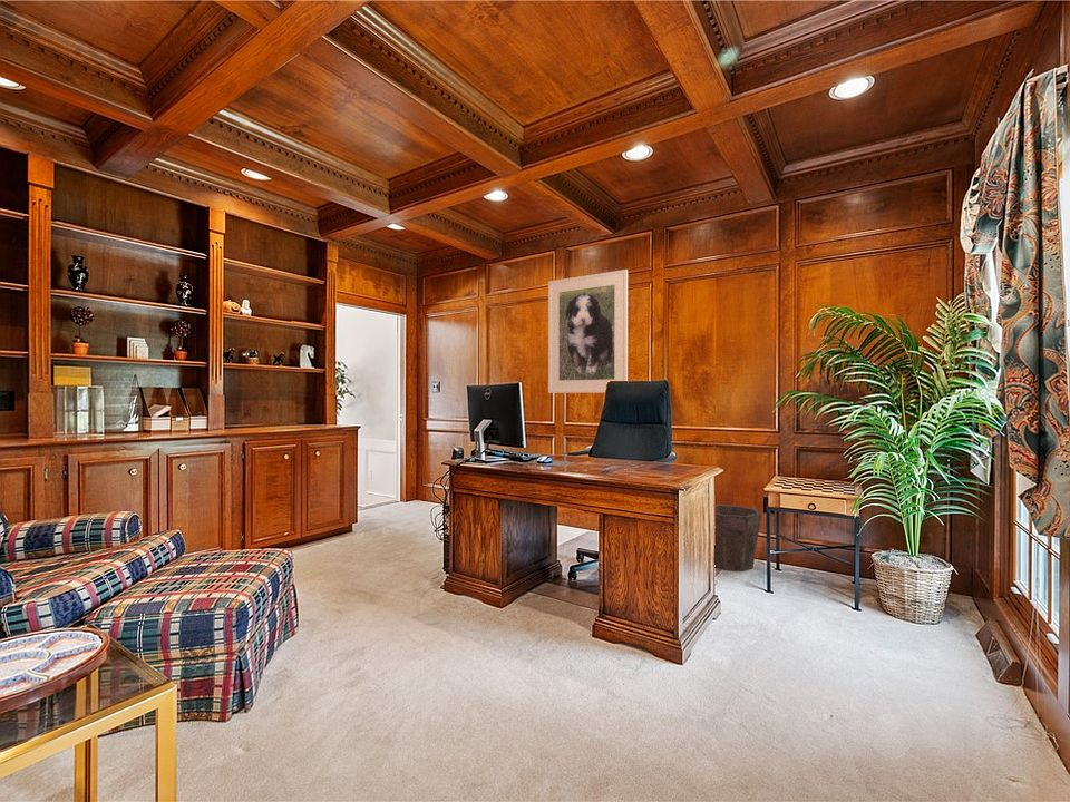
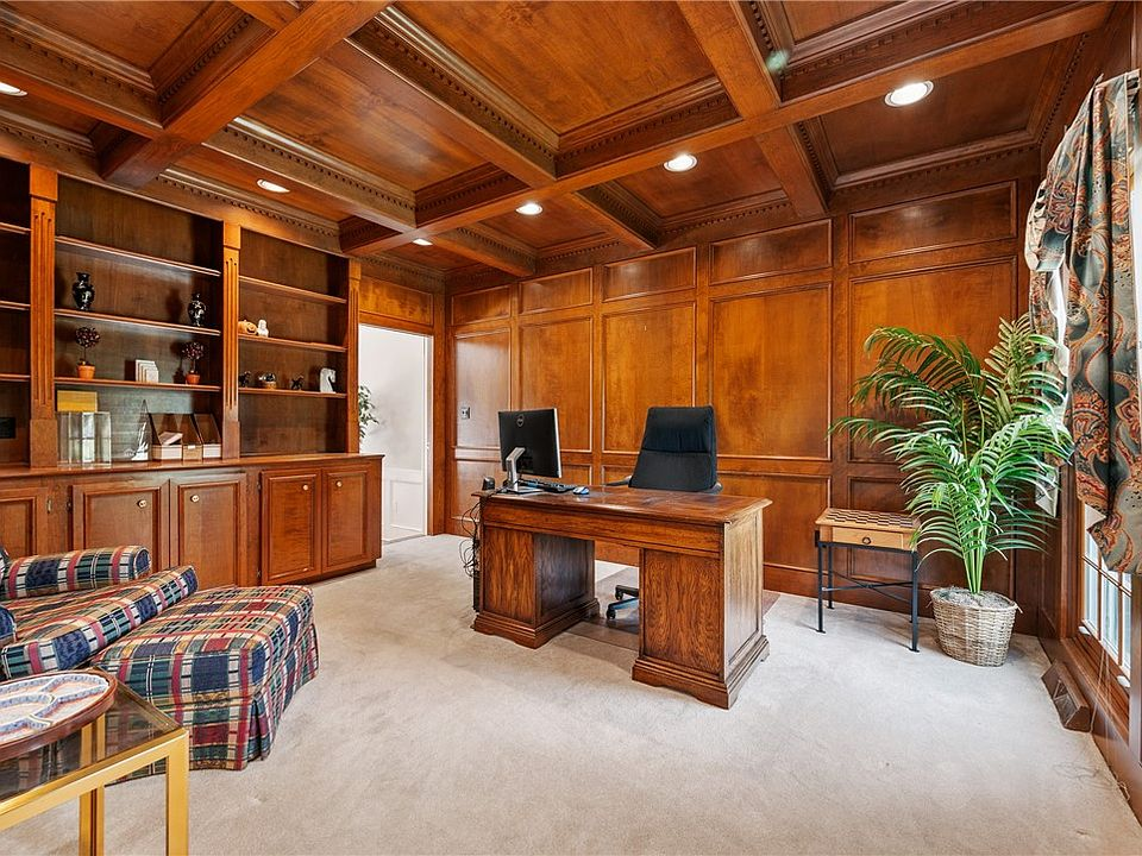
- waste bin [714,503,762,573]
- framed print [547,268,629,394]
